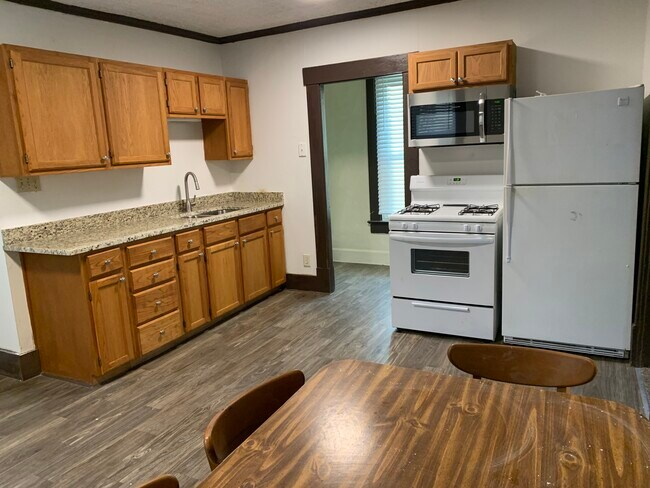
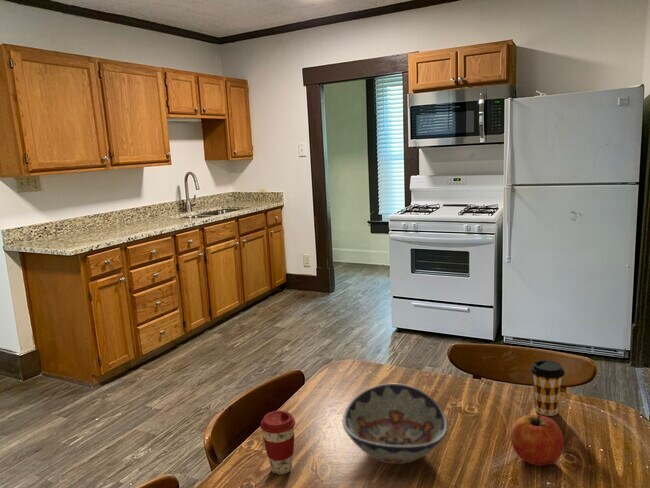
+ decorative bowl [342,383,449,465]
+ fruit [510,413,565,467]
+ coffee cup [529,359,566,417]
+ coffee cup [259,410,296,475]
